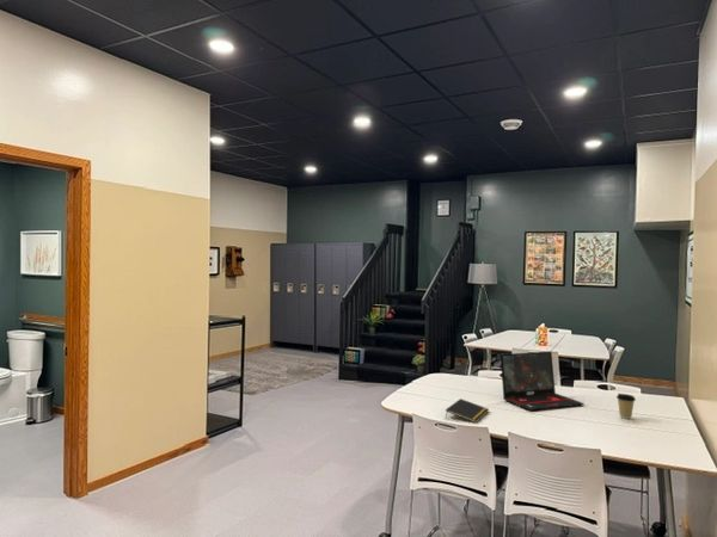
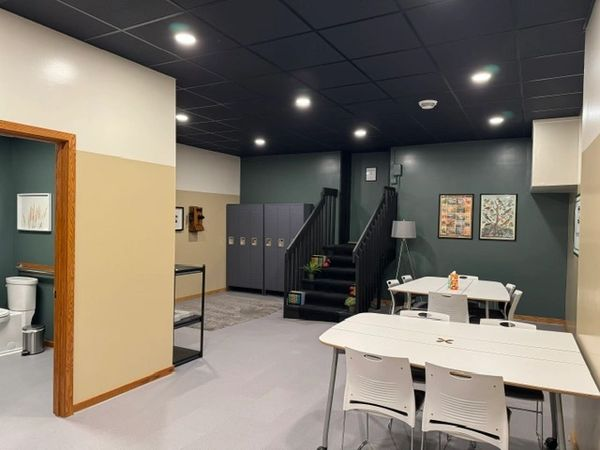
- laptop [500,351,586,412]
- coffee cup [615,393,637,420]
- notepad [445,397,490,424]
